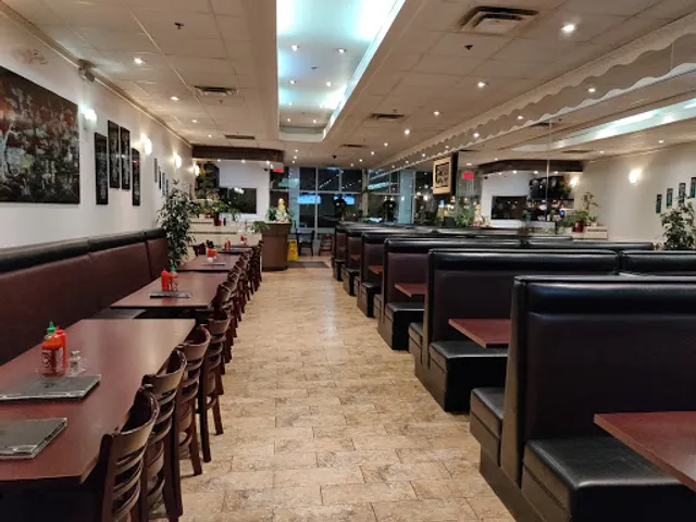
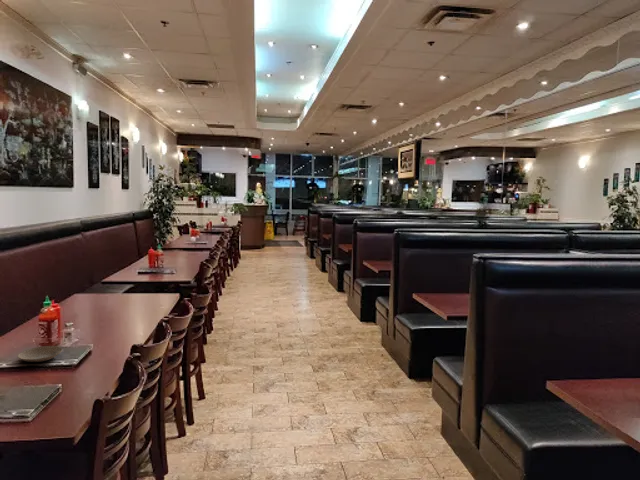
+ plate [16,345,63,363]
